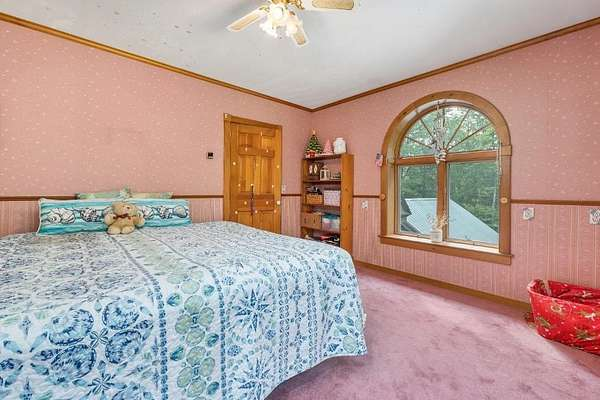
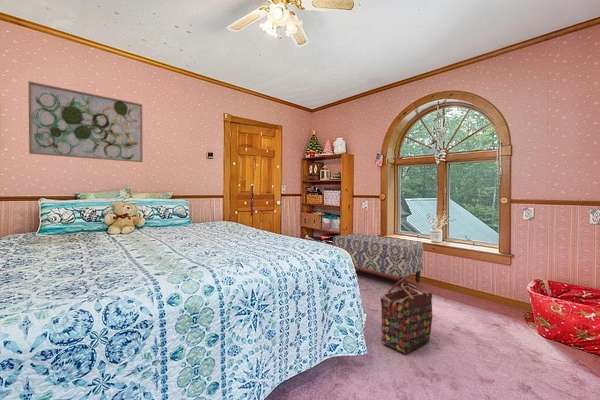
+ wall art [27,80,144,163]
+ backpack [380,277,433,355]
+ bench [332,232,424,289]
